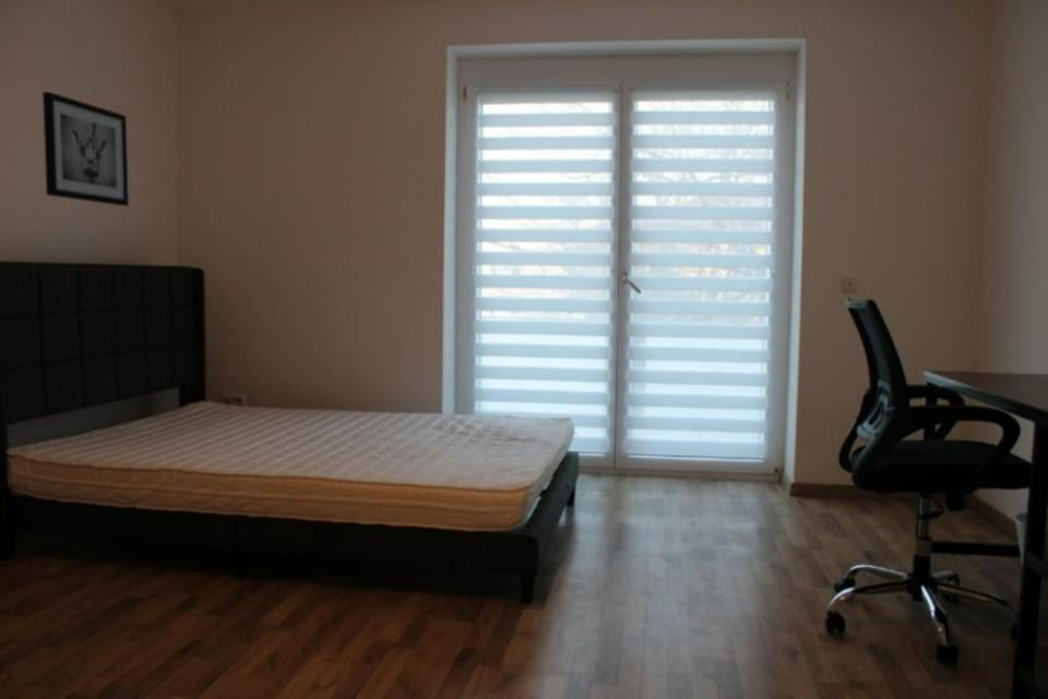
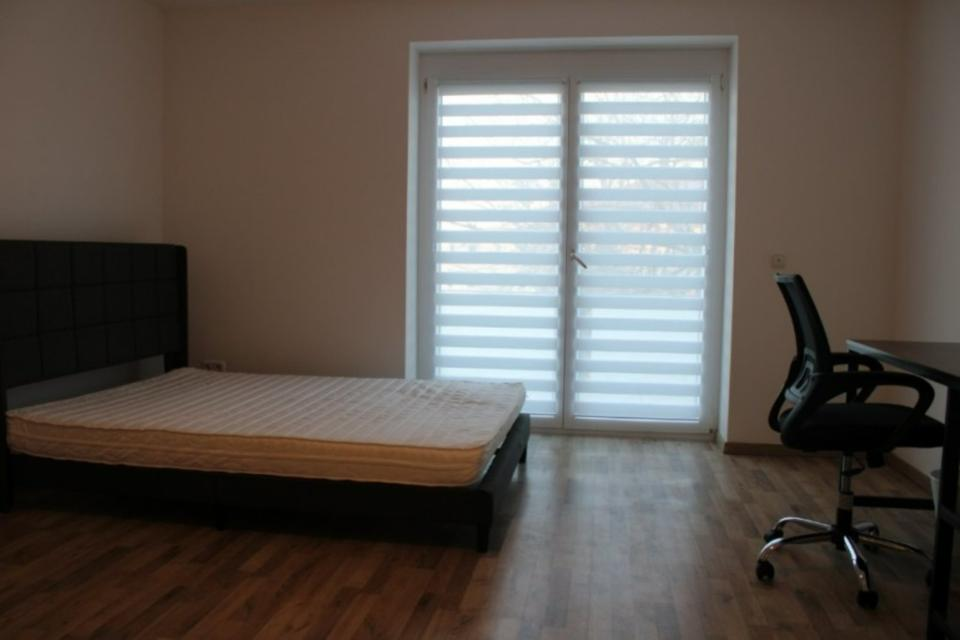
- wall art [41,91,130,208]
